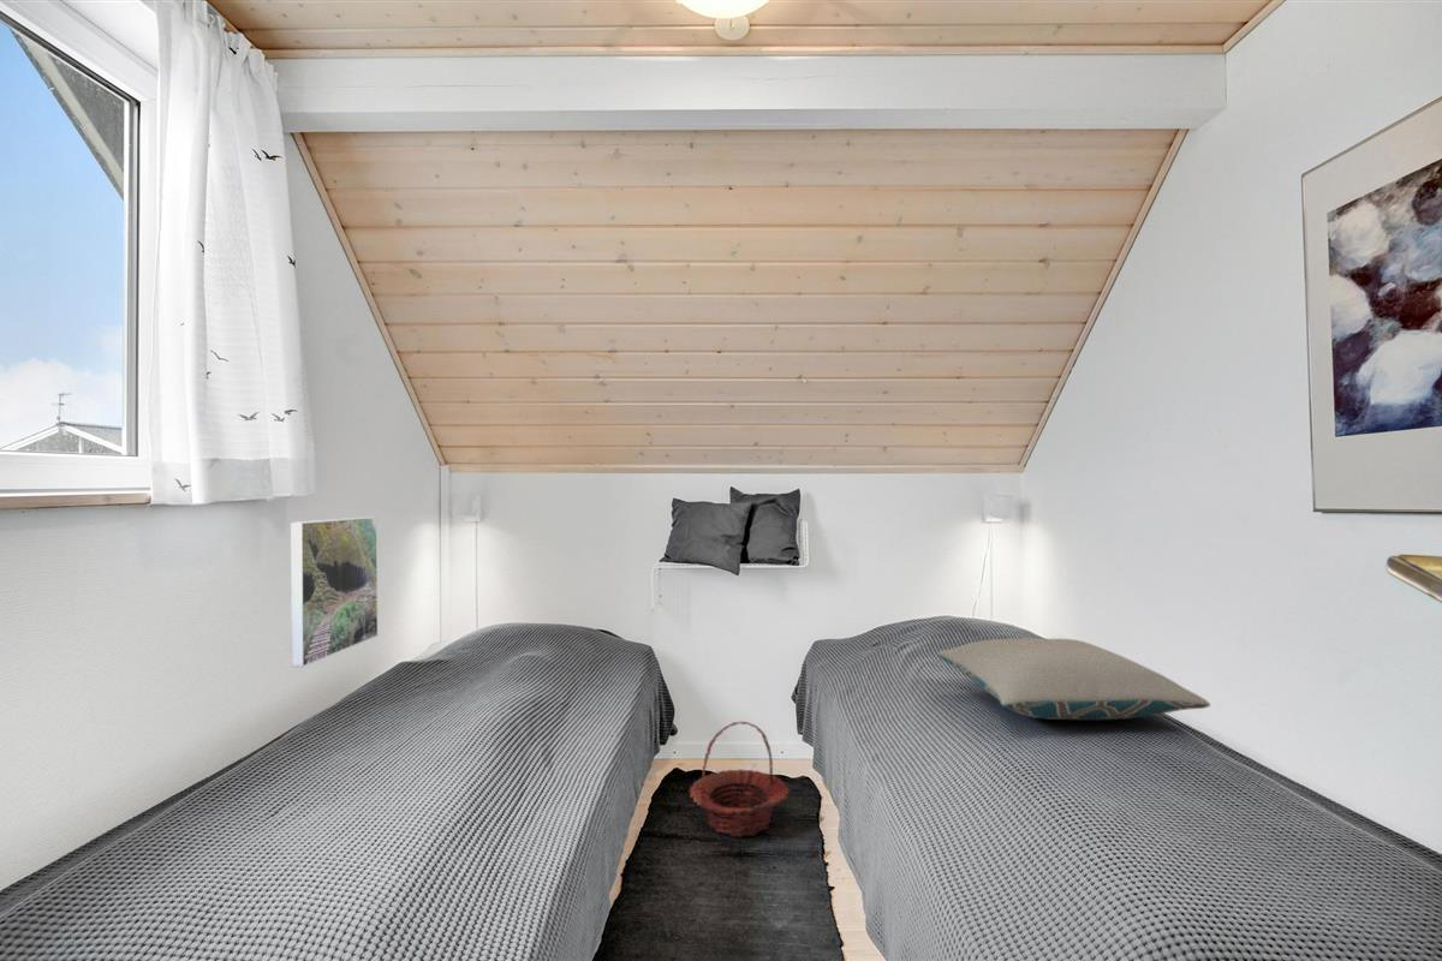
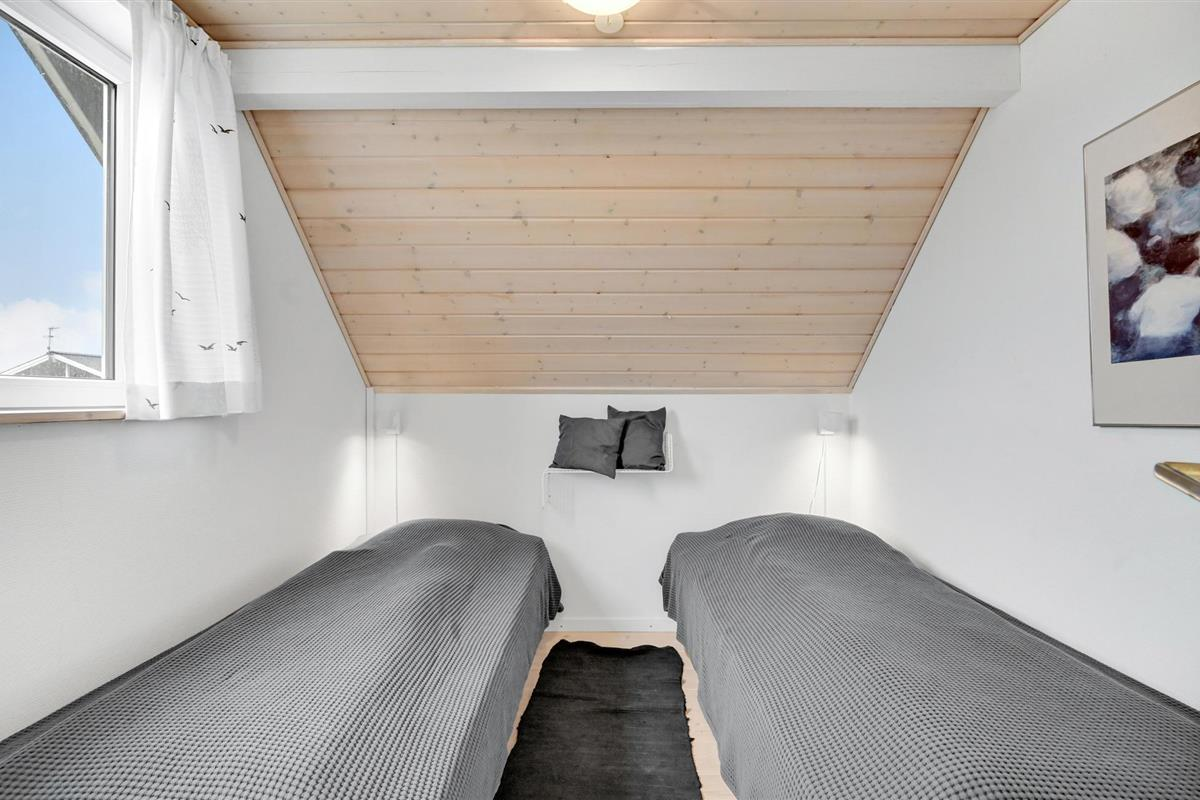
- pillow [936,638,1211,721]
- basket [689,721,791,837]
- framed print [290,515,379,669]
